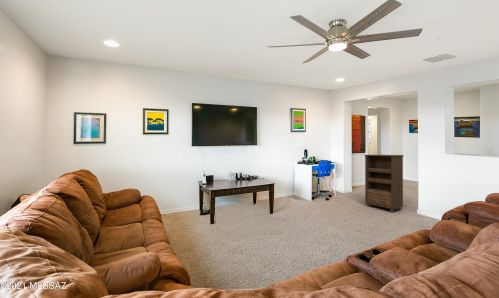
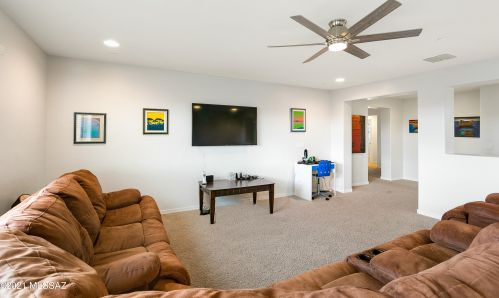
- bookshelf [363,154,405,213]
